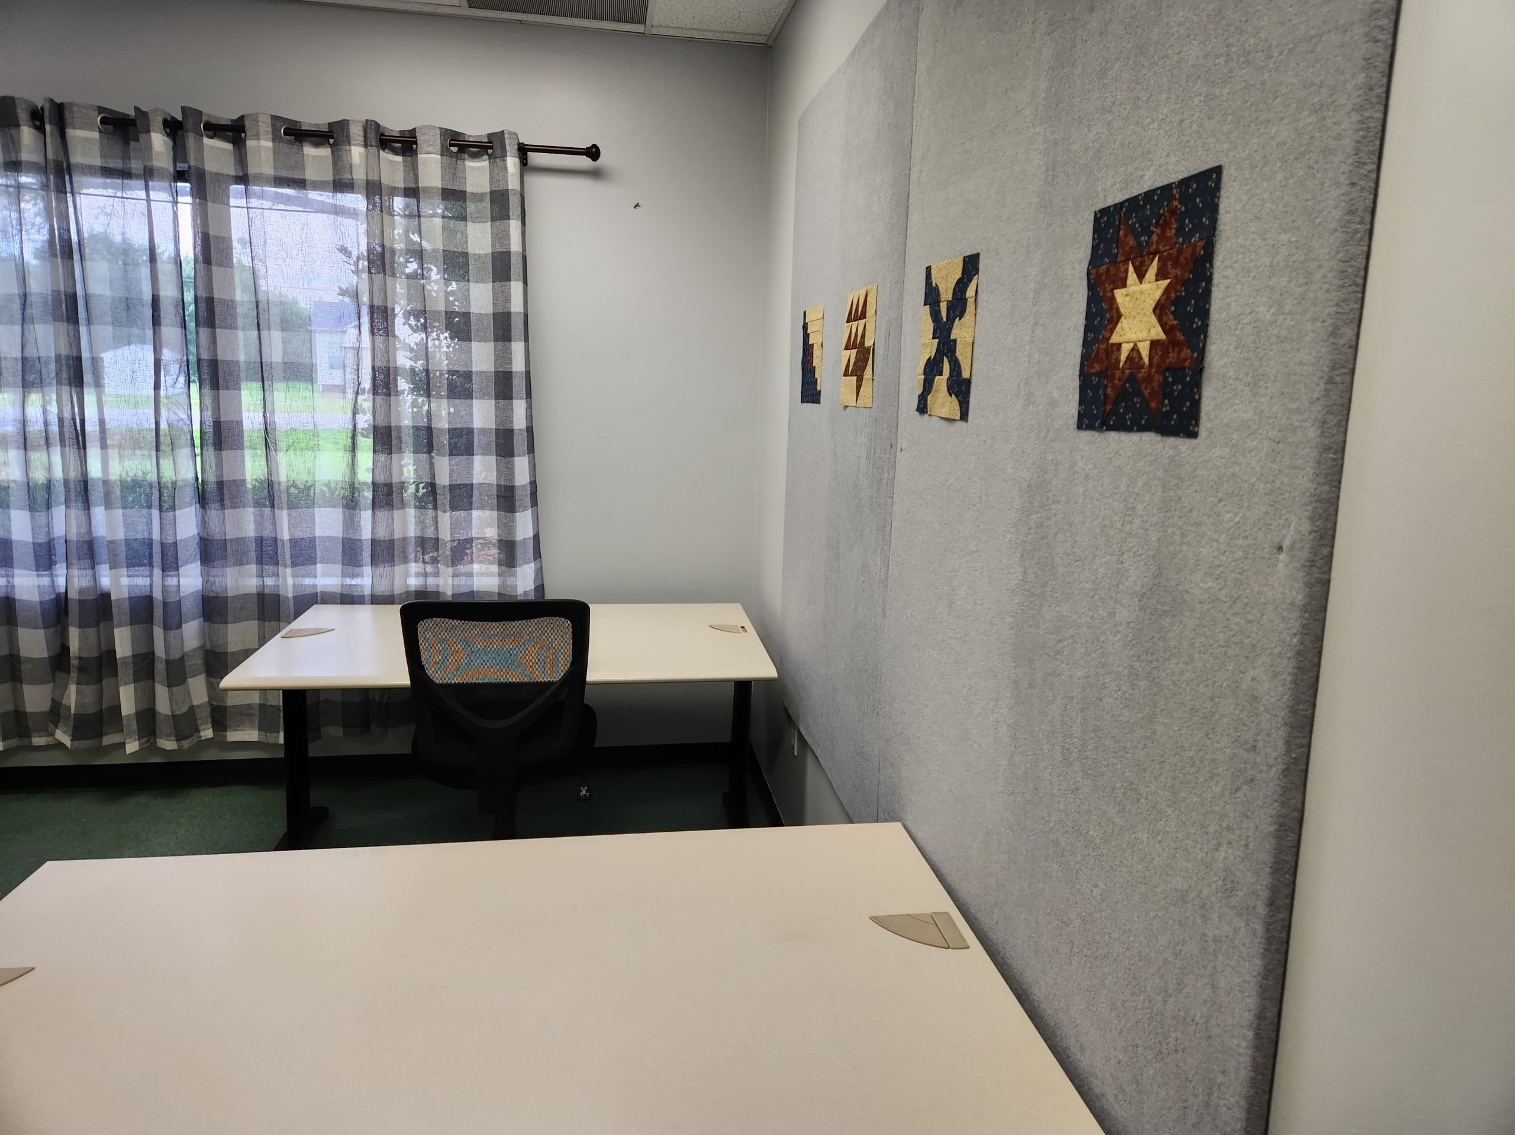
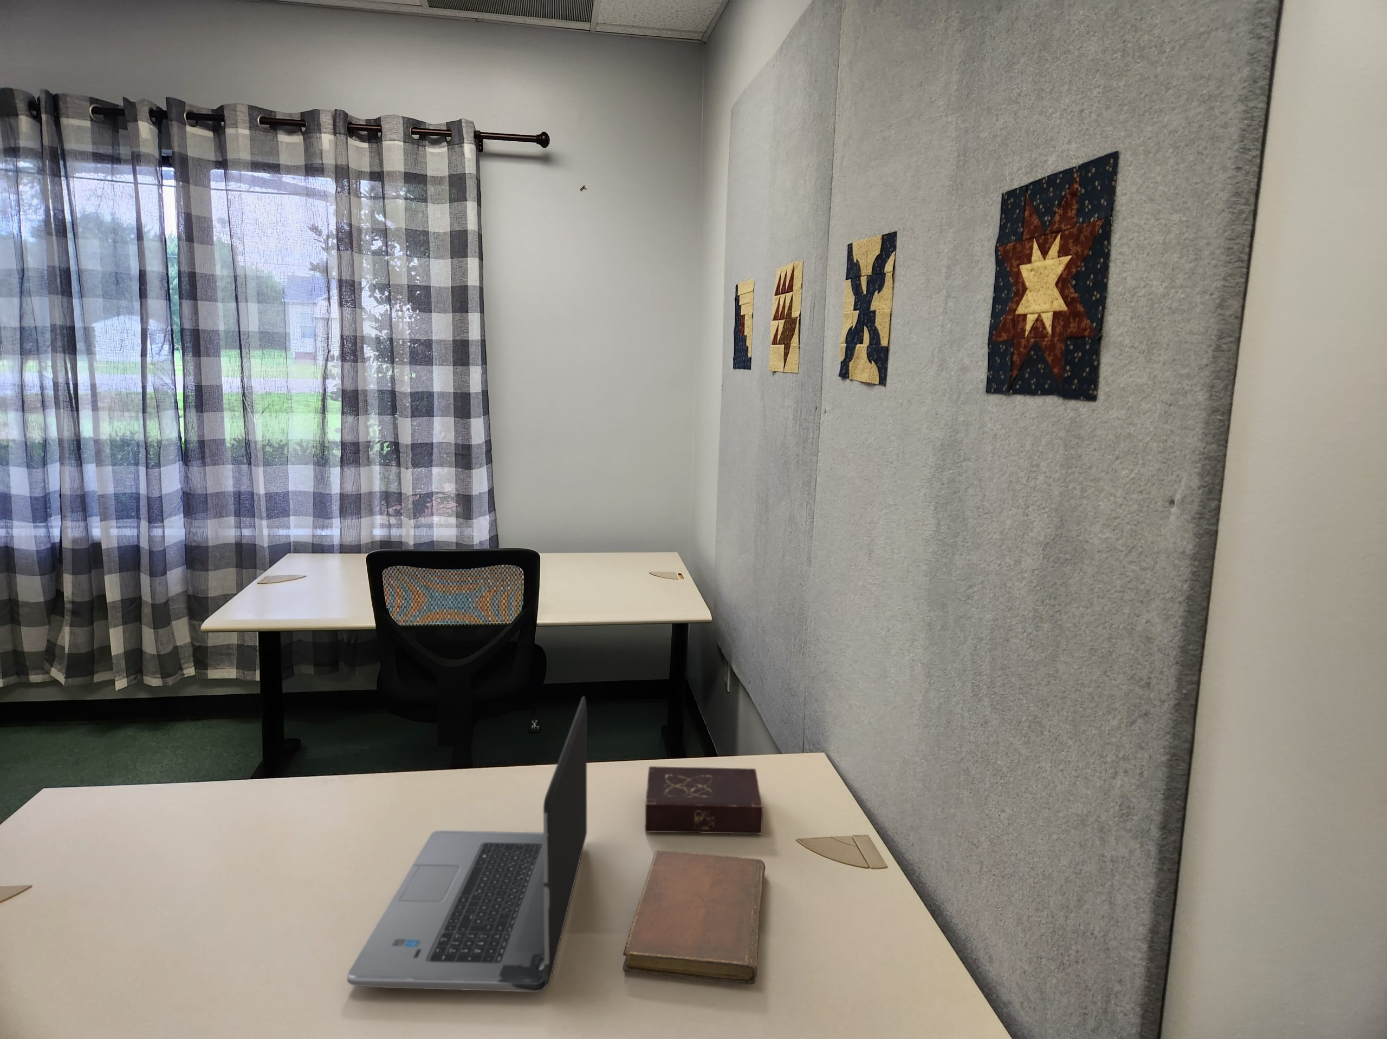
+ book [644,766,763,835]
+ notebook [623,849,766,986]
+ laptop computer [346,695,588,992]
